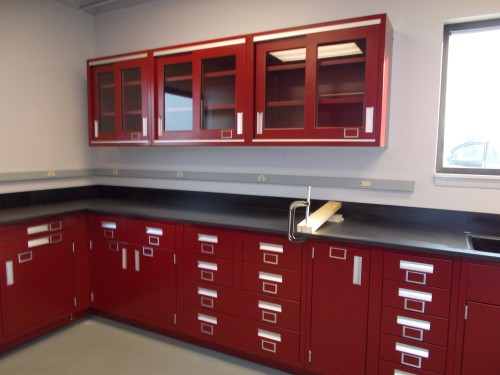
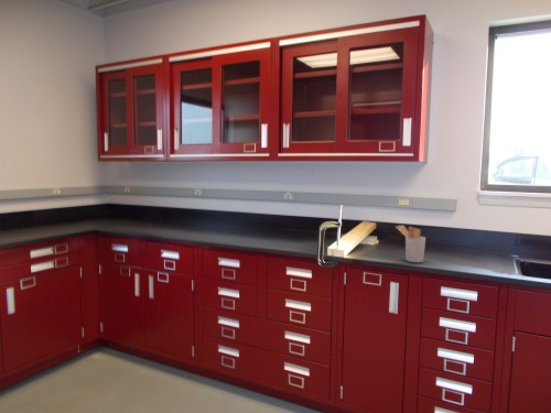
+ utensil holder [395,224,426,263]
